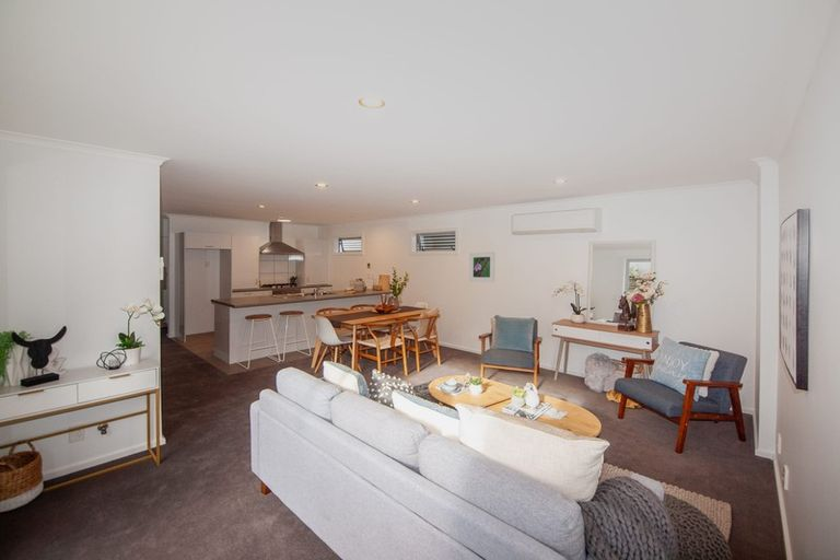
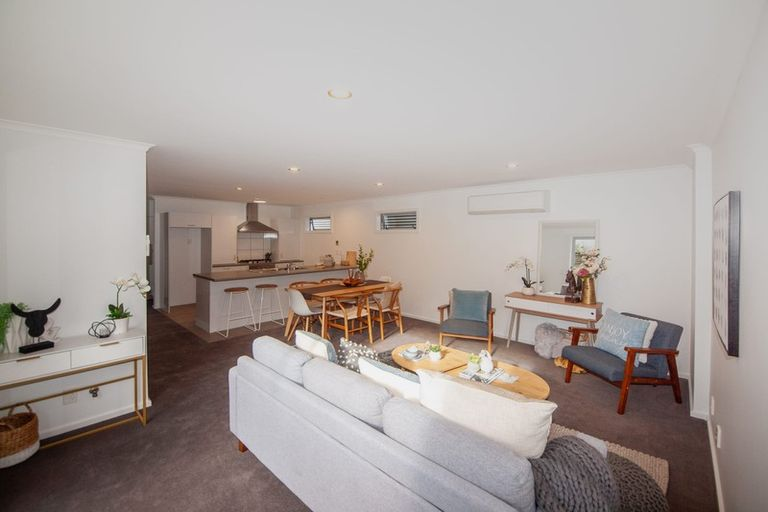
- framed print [468,250,495,283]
